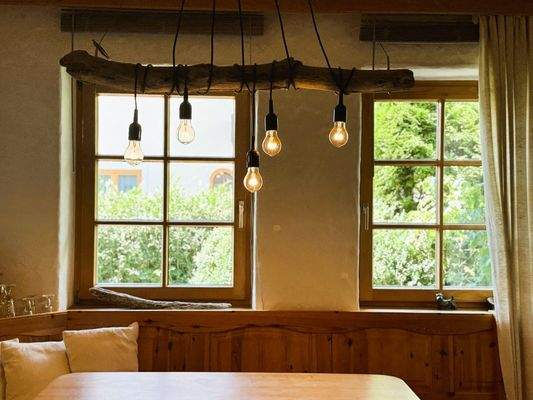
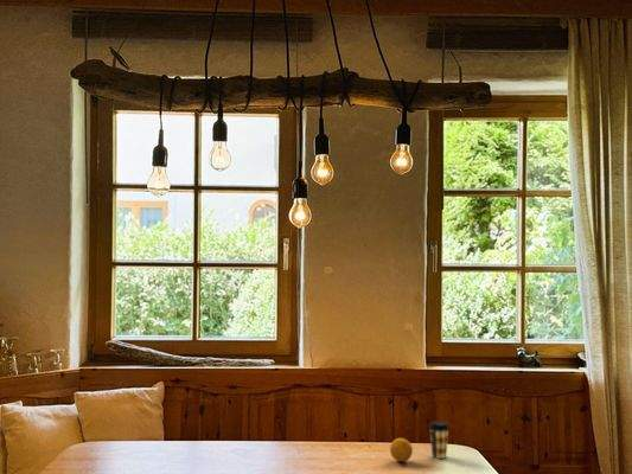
+ fruit [389,437,414,462]
+ coffee cup [427,421,451,460]
